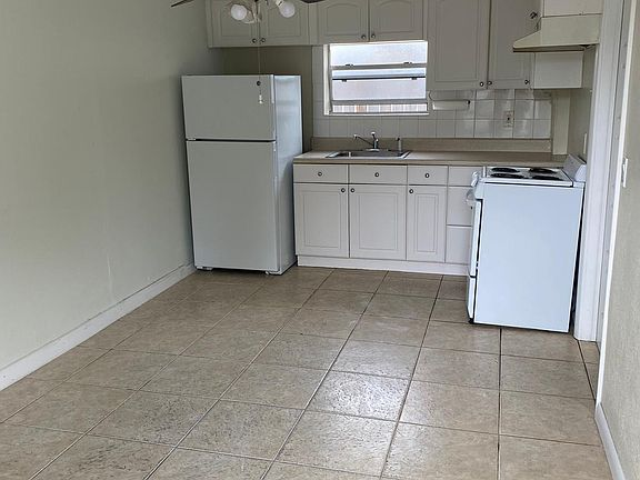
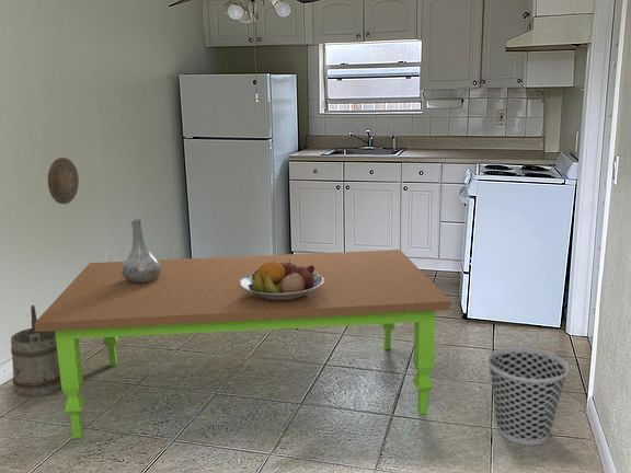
+ decorative plate [47,157,80,205]
+ wastebasket [486,346,571,446]
+ fruit bowl [239,258,323,301]
+ bucket [10,304,61,397]
+ vase [122,218,161,284]
+ dining table [35,249,452,440]
